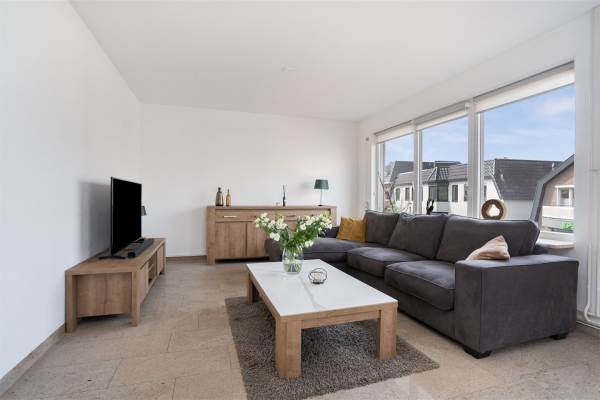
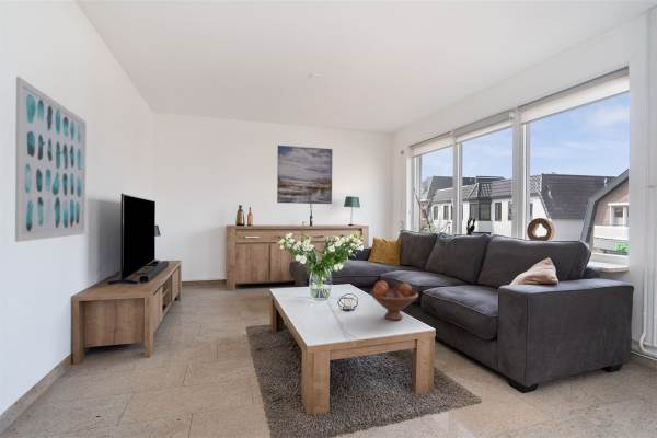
+ wall art [276,145,333,205]
+ wall art [14,76,88,243]
+ fruit bowl [369,279,419,321]
